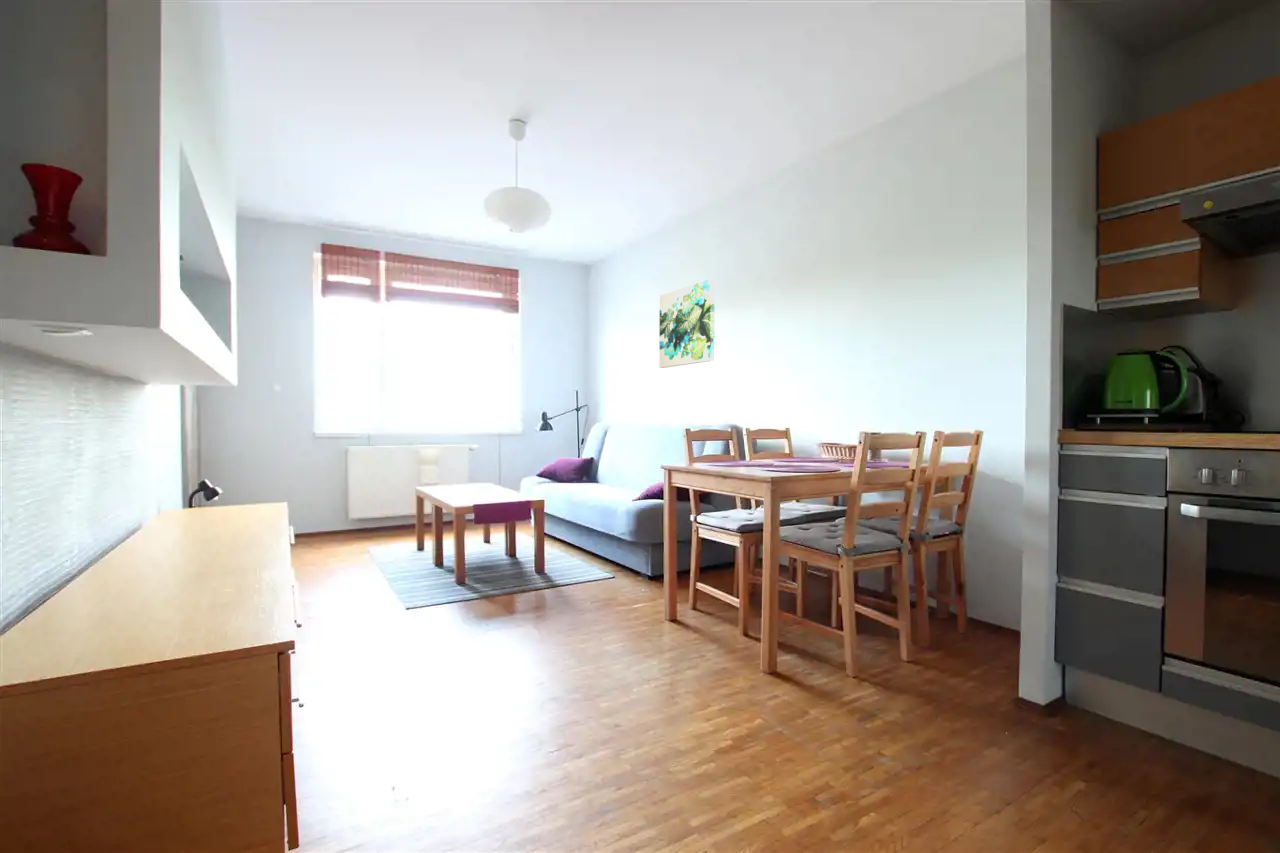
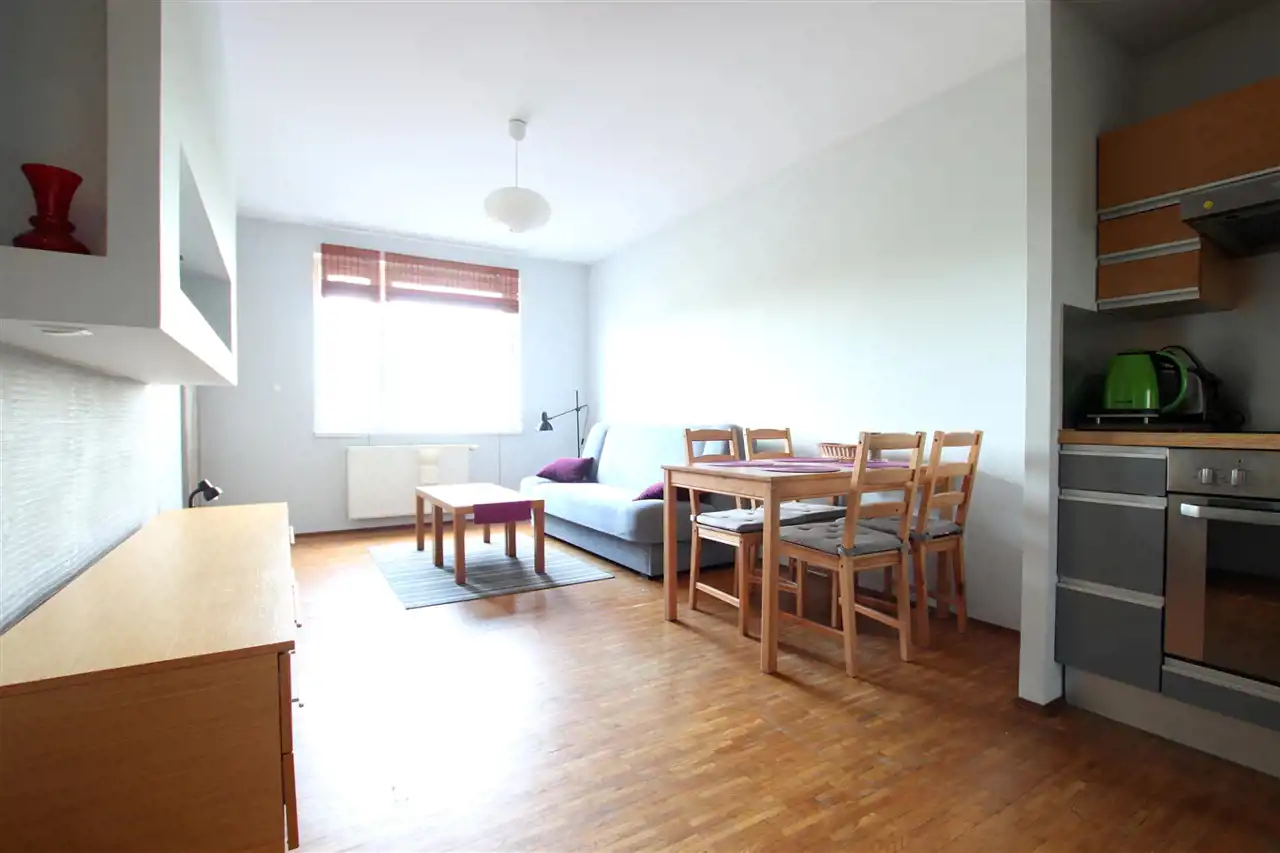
- wall art [658,278,716,369]
